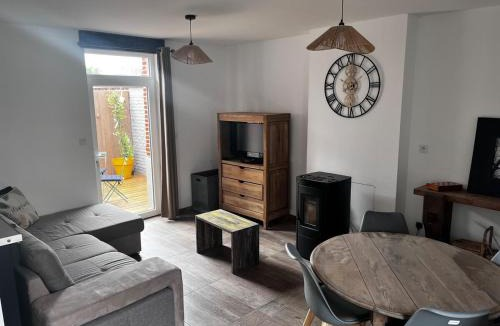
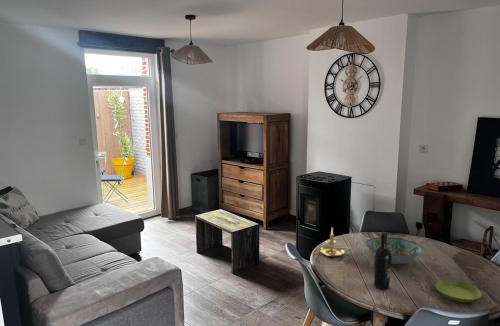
+ decorative bowl [365,236,423,265]
+ saucer [435,279,482,303]
+ candle holder [318,227,350,258]
+ wine bottle [373,231,392,290]
